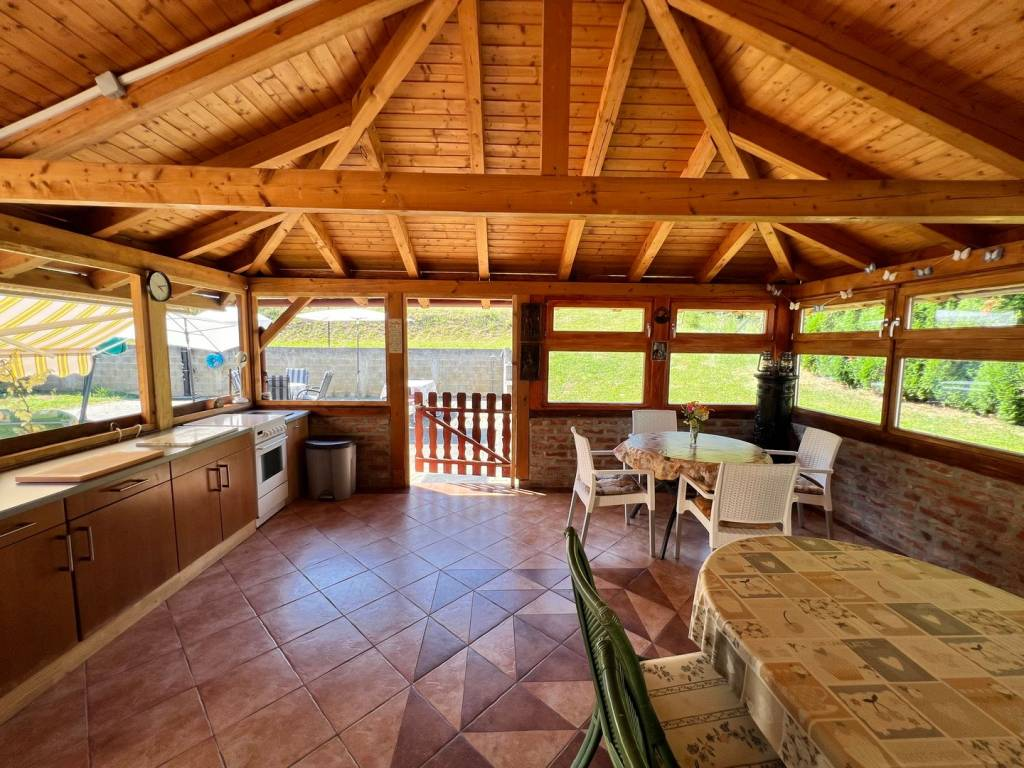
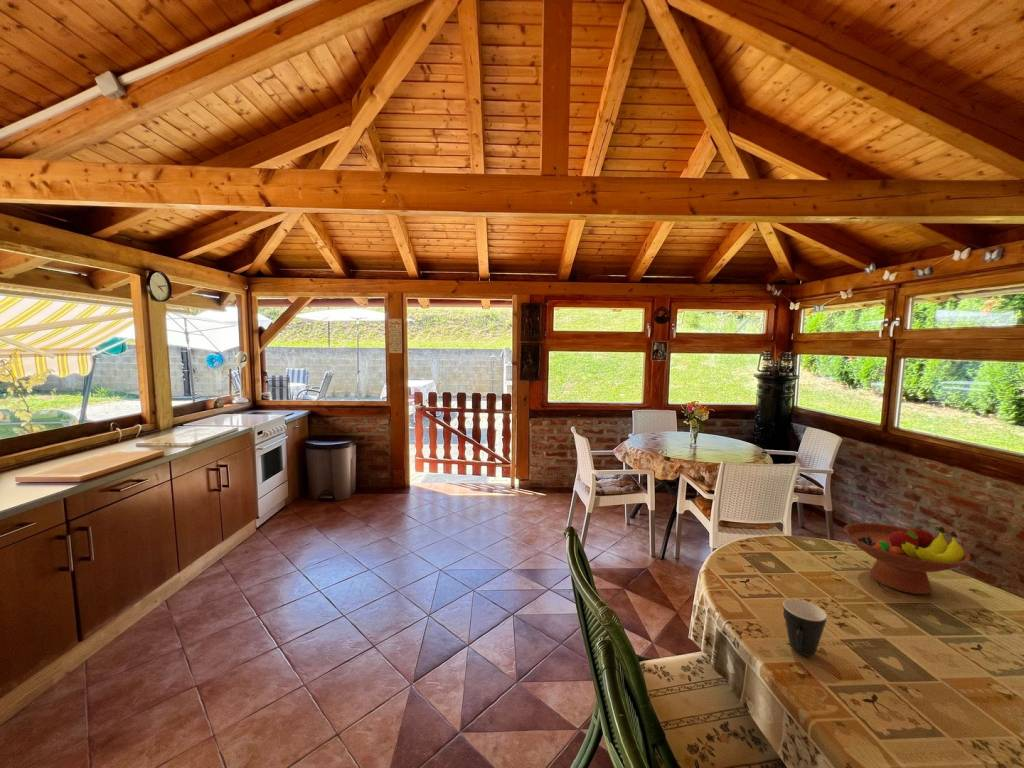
+ mug [782,598,828,657]
+ fruit bowl [843,522,972,595]
